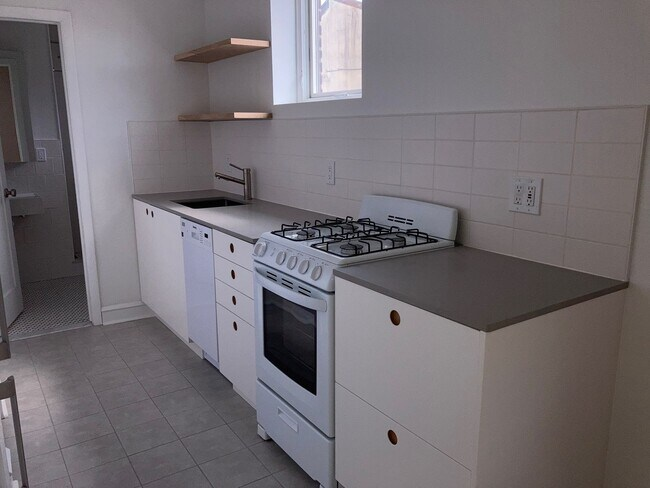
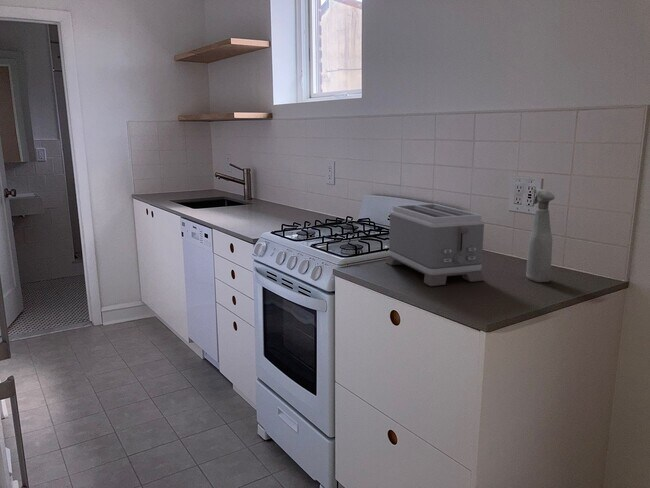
+ toaster [385,203,486,287]
+ spray bottle [525,187,556,283]
